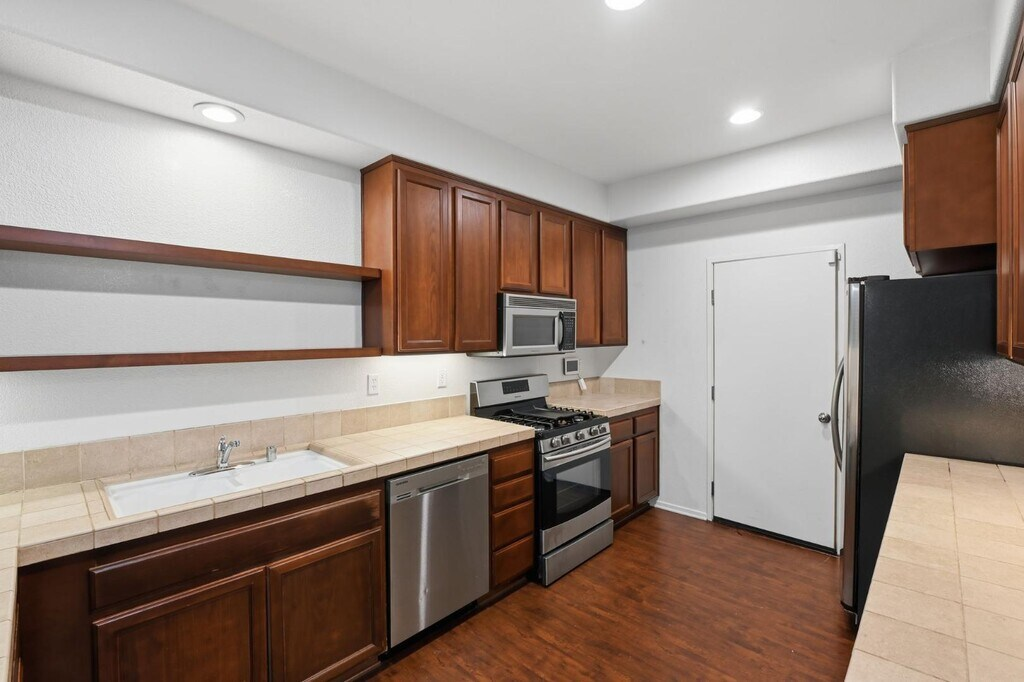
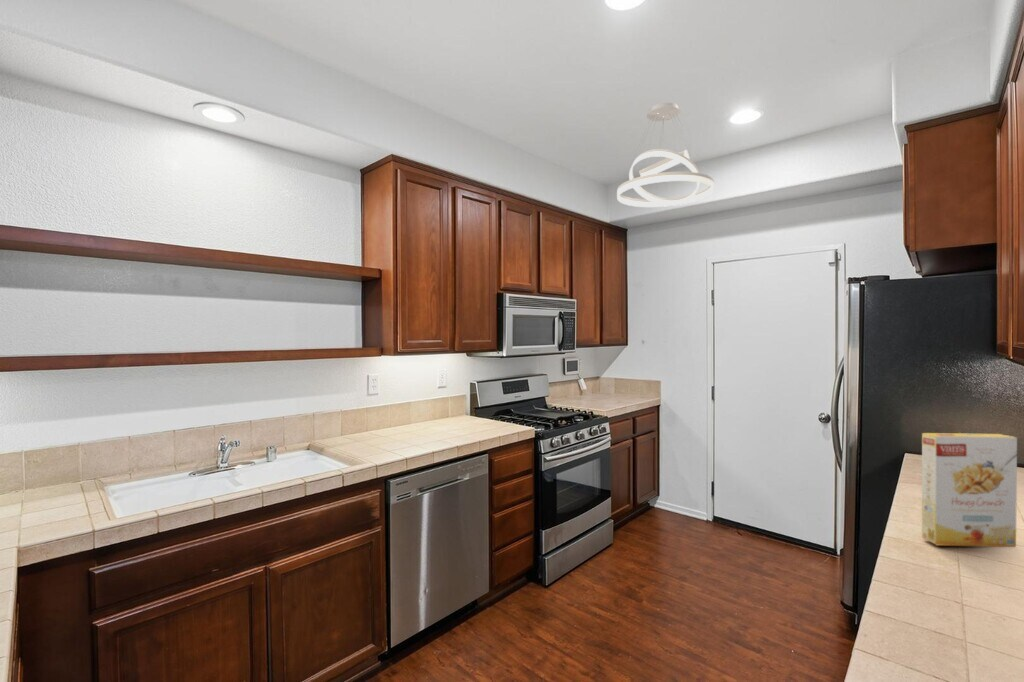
+ pendant light [616,102,715,208]
+ cereal box [921,432,1018,548]
